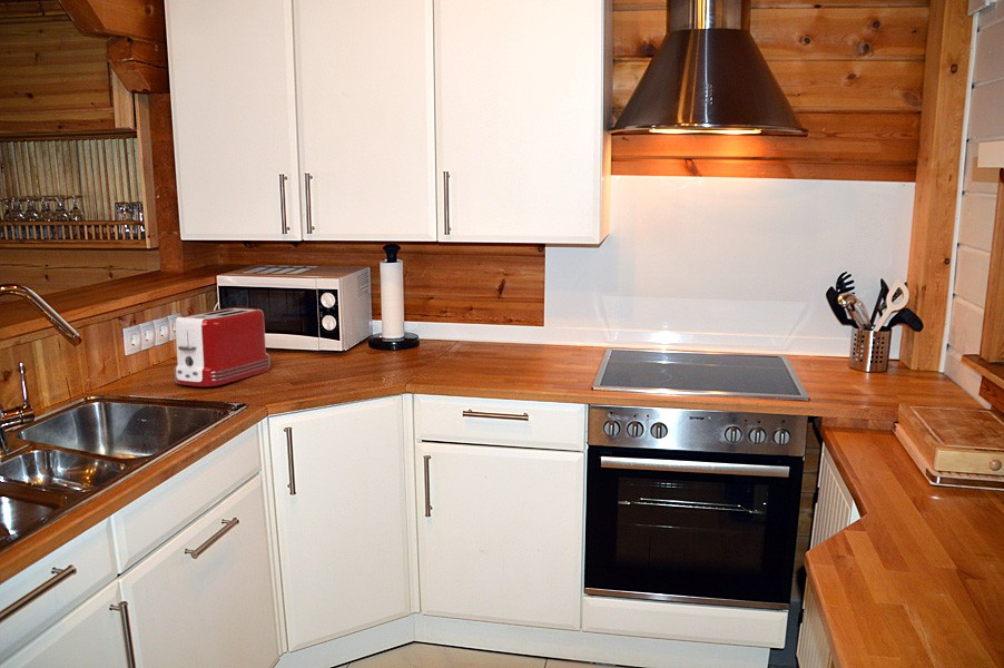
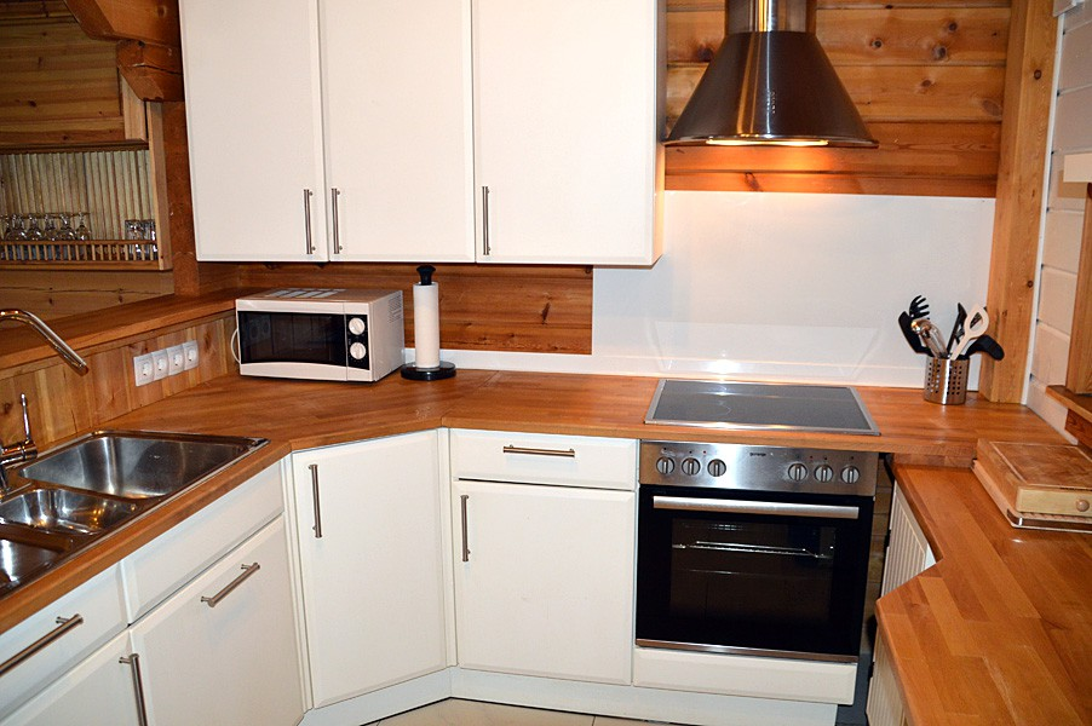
- toaster [173,306,272,387]
